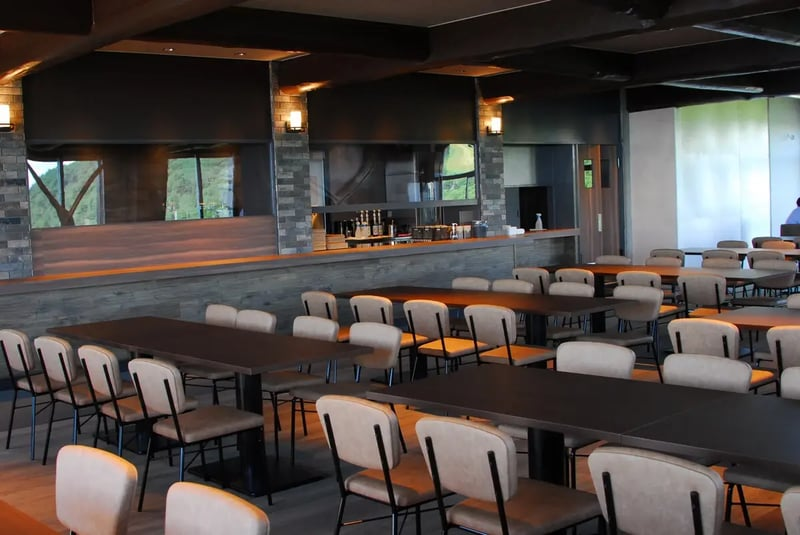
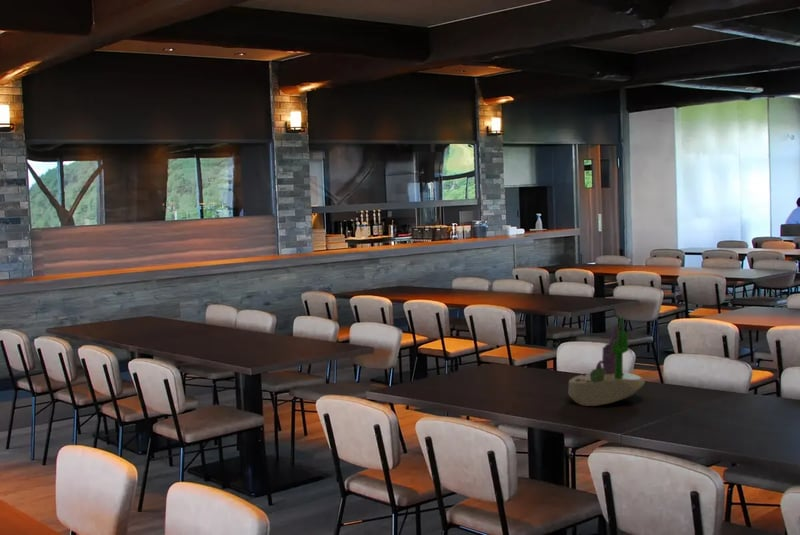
+ succulent planter [567,315,646,407]
